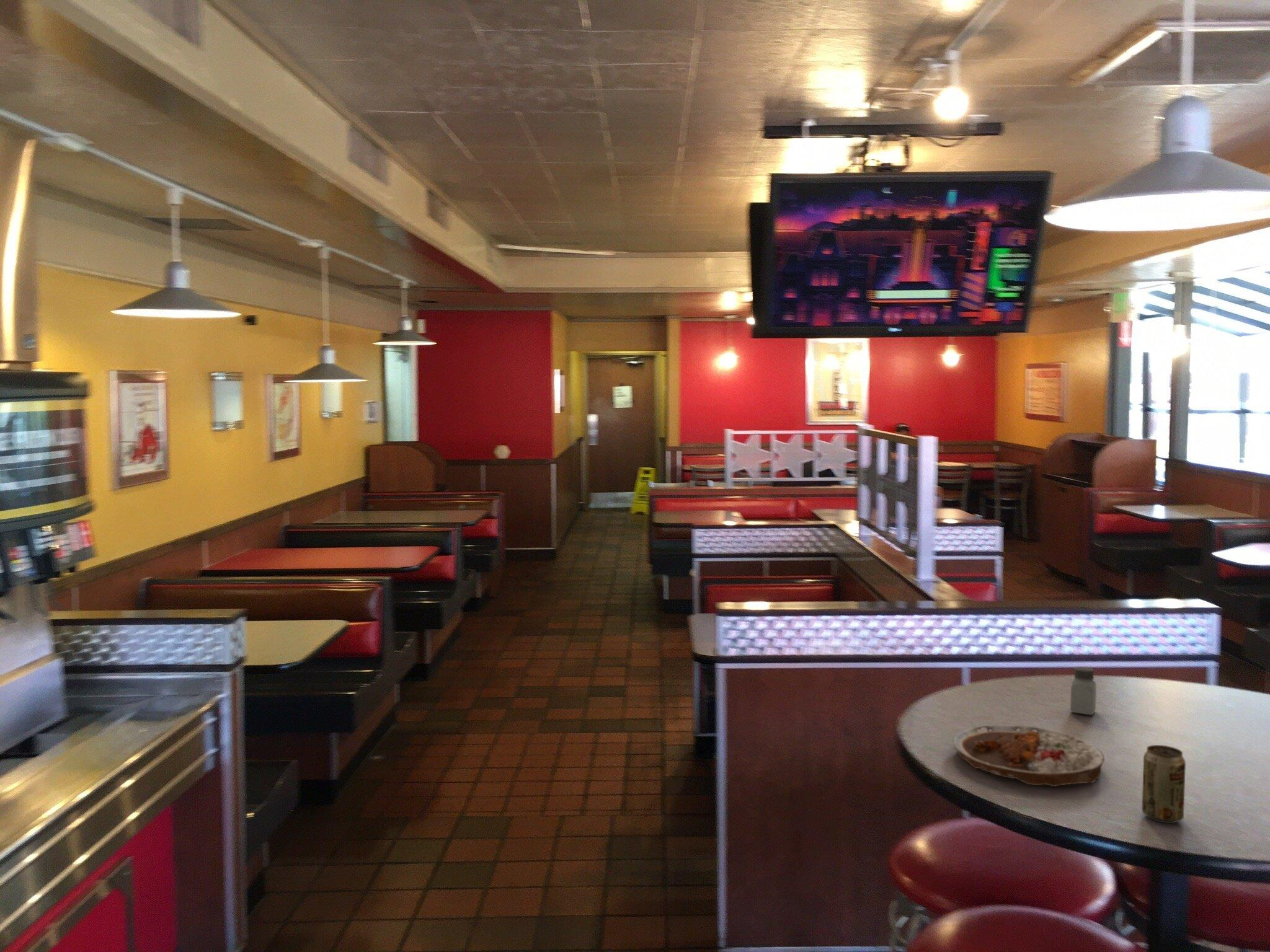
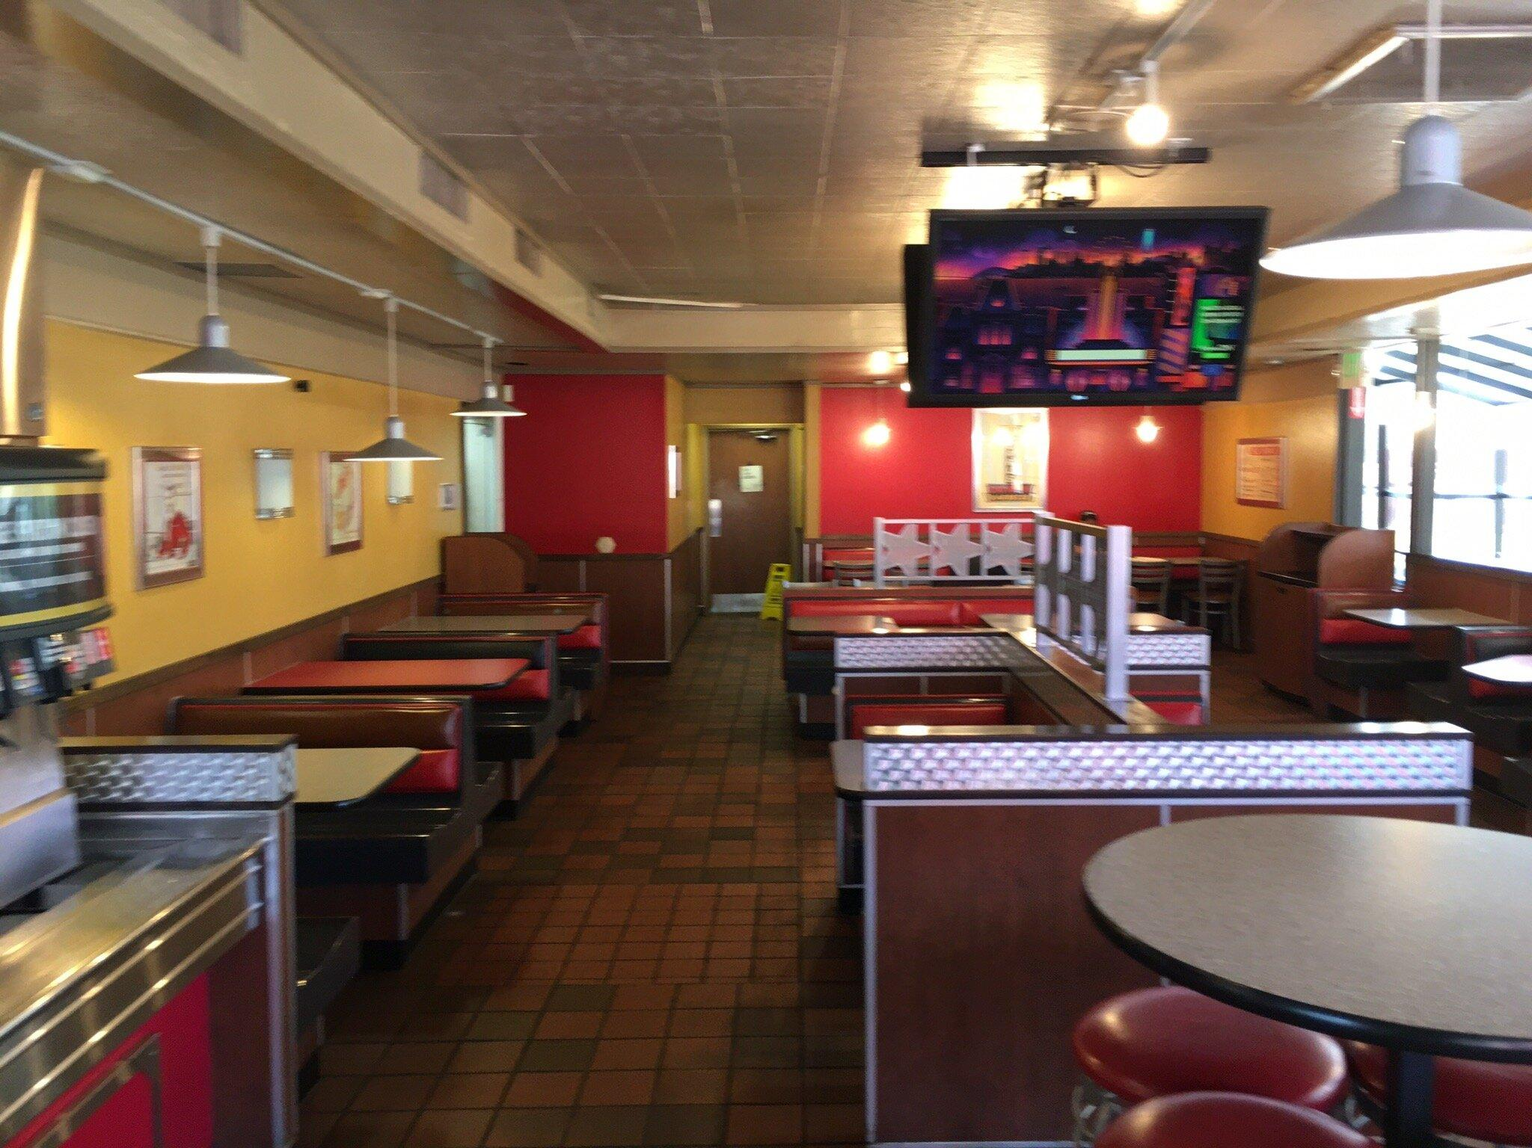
- plate [952,724,1105,787]
- beverage can [1141,744,1186,824]
- saltshaker [1070,666,1097,716]
